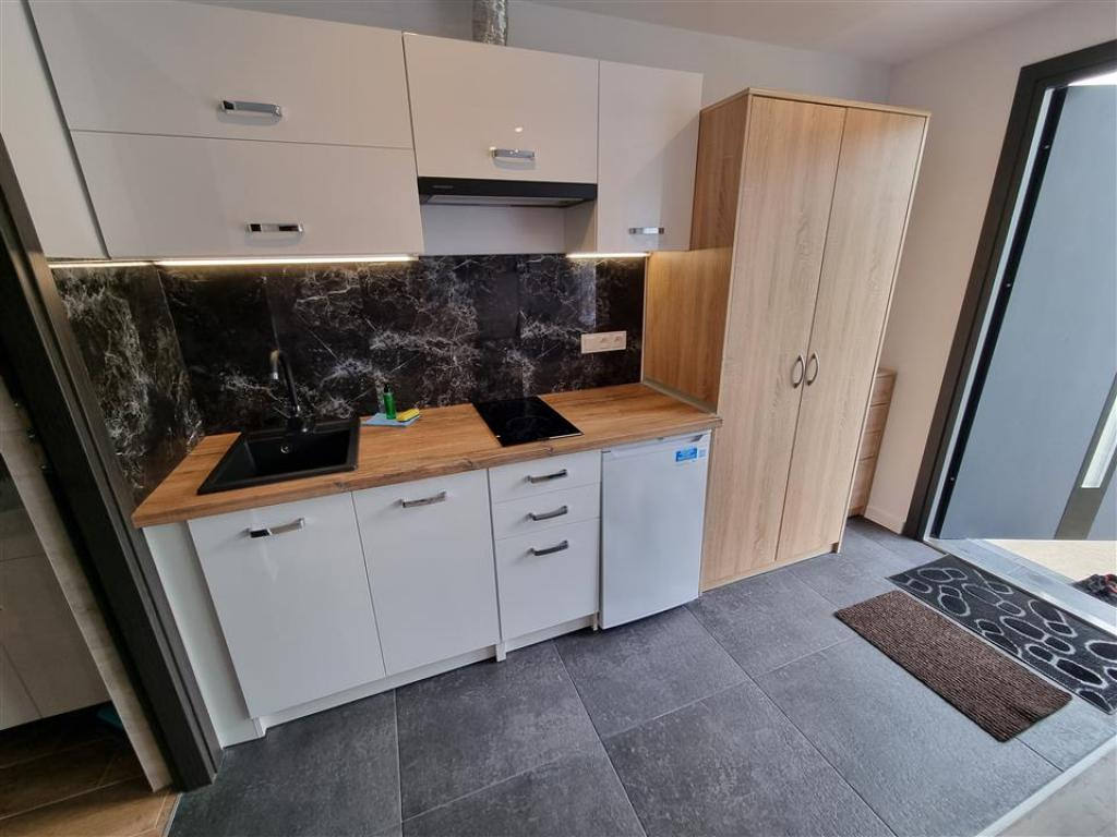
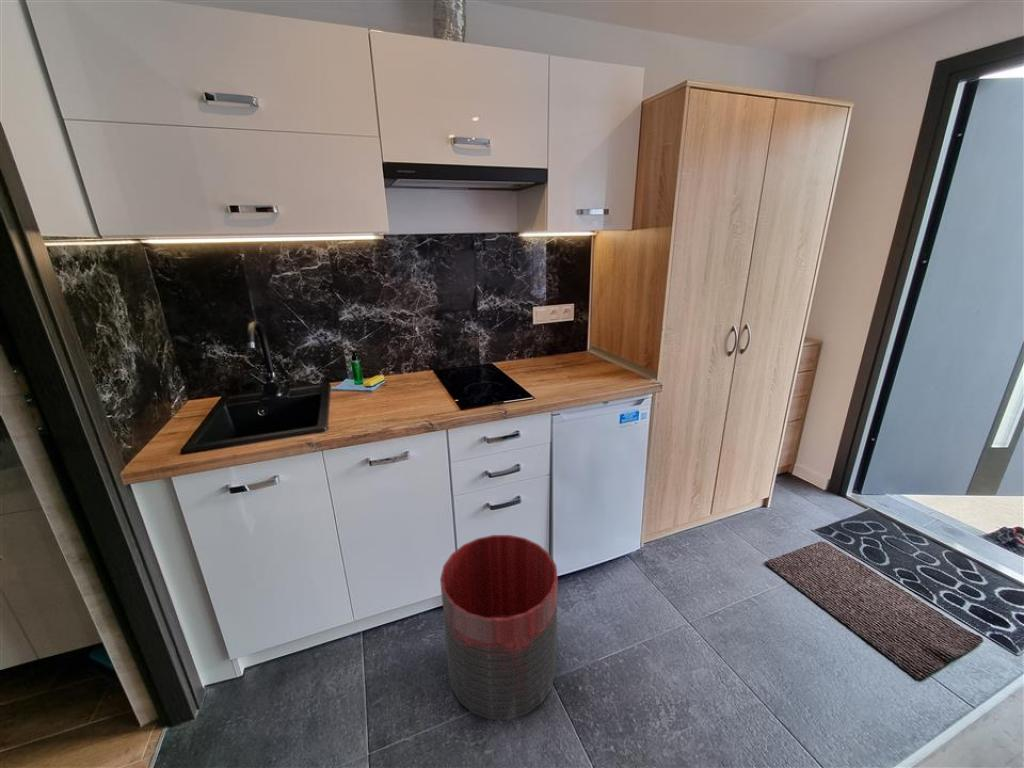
+ trash can [439,534,559,720]
